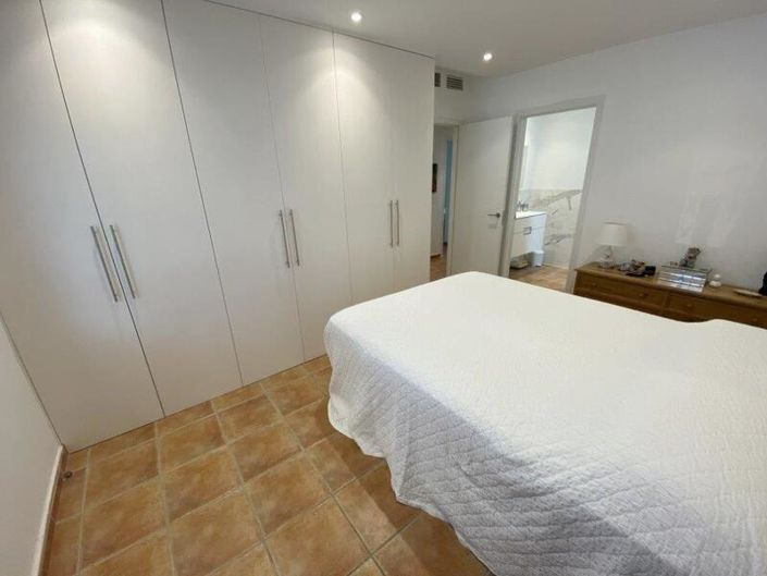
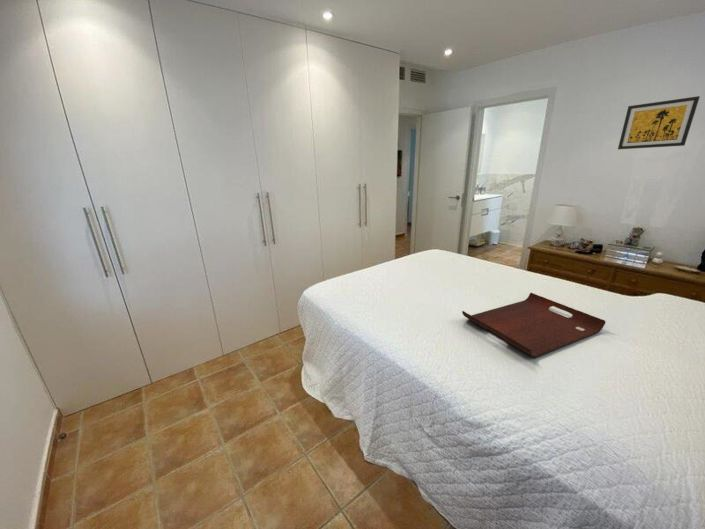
+ serving tray [461,292,607,358]
+ wall art [617,95,701,150]
